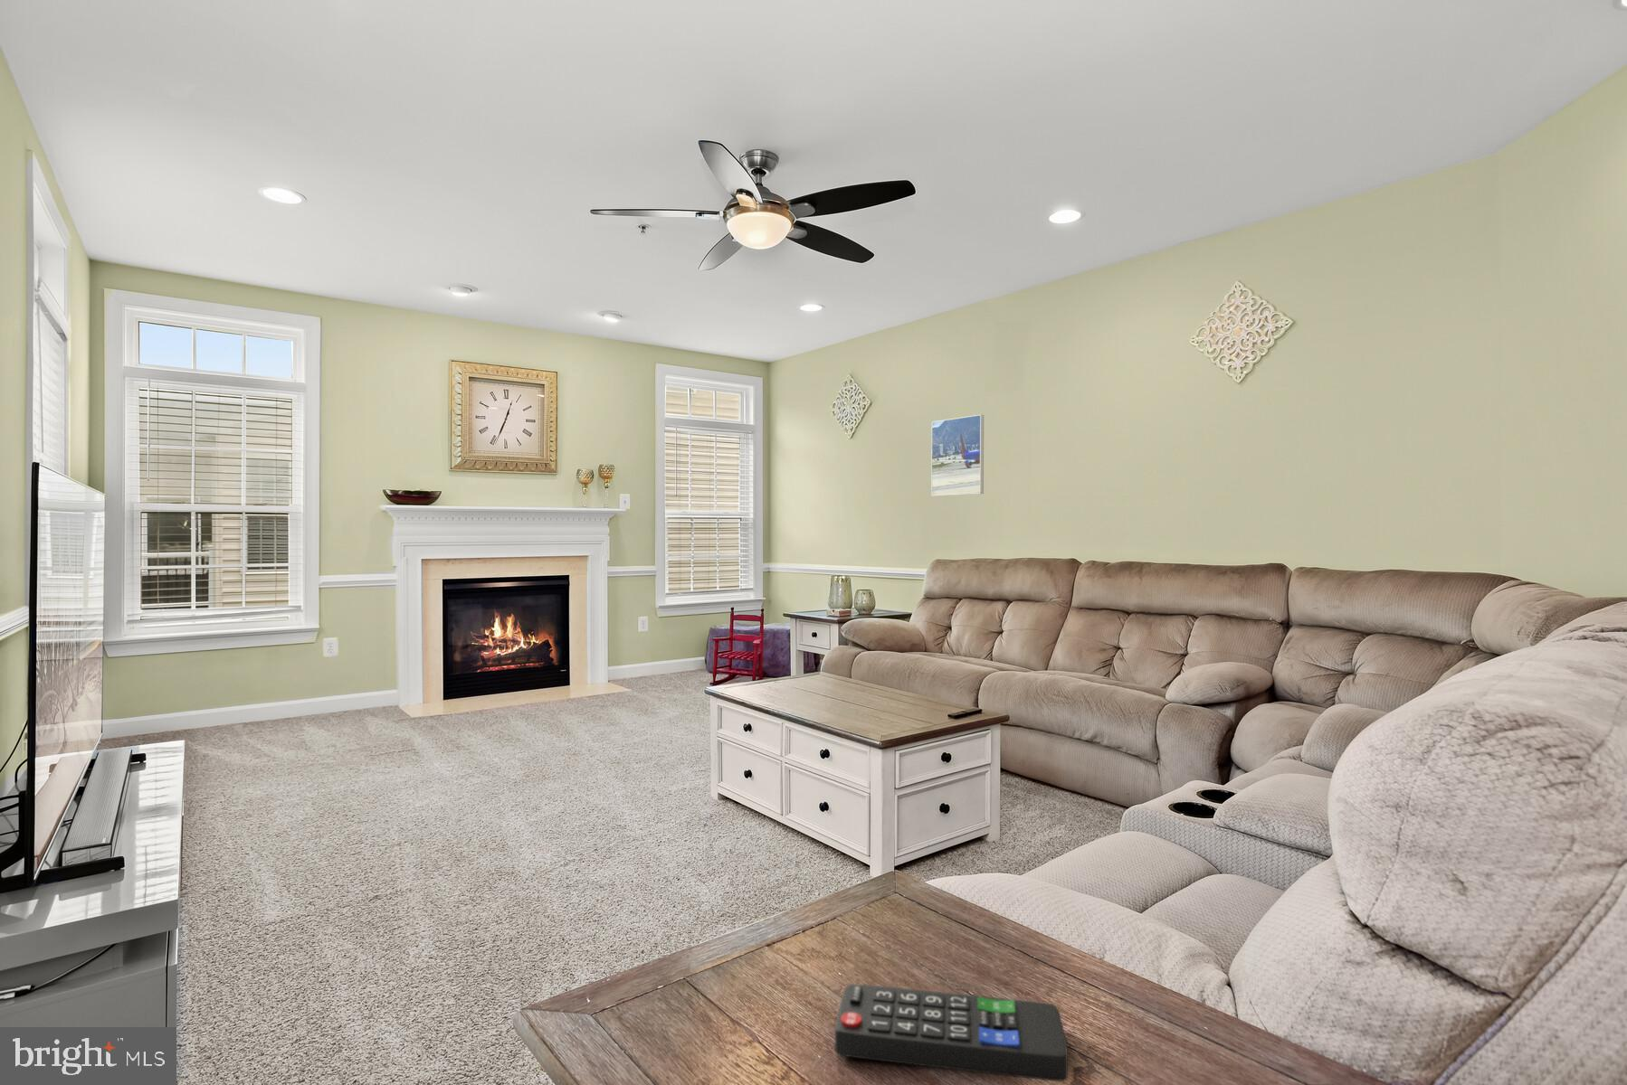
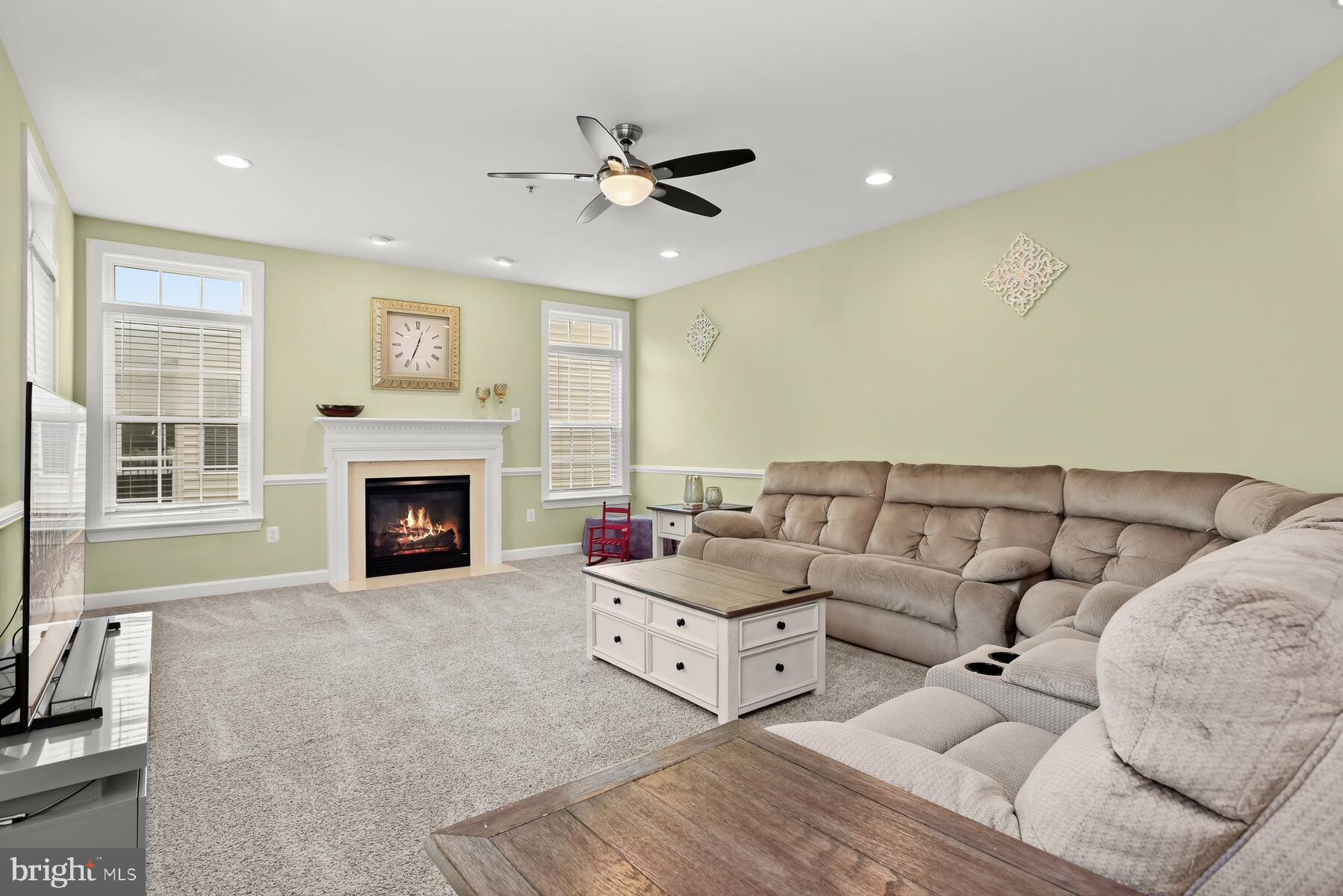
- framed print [930,414,985,498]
- remote control [835,983,1069,1081]
